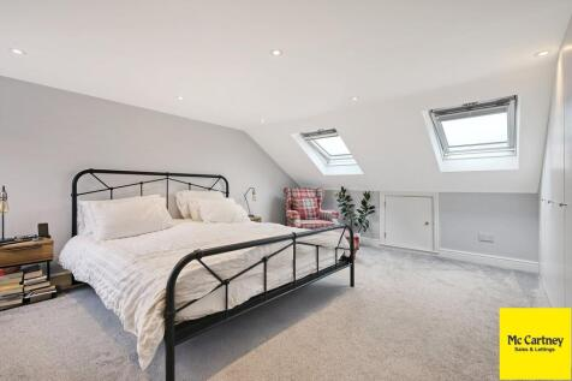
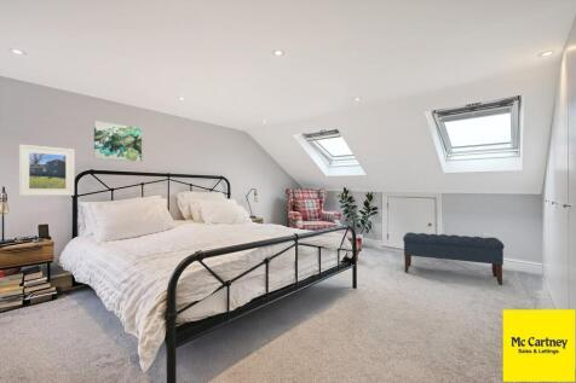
+ wall art [93,120,143,163]
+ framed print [18,144,75,197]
+ bench [402,231,506,286]
